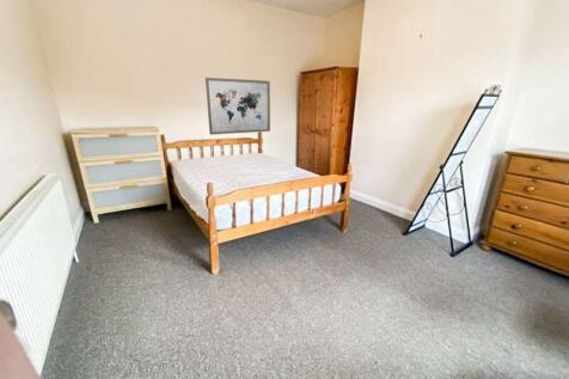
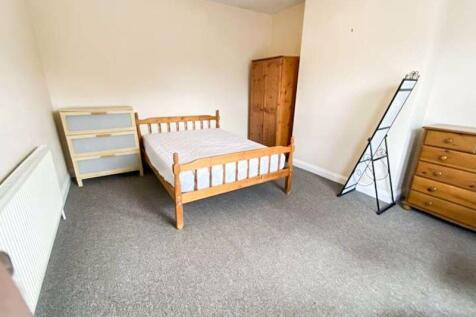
- wall art [204,77,271,136]
